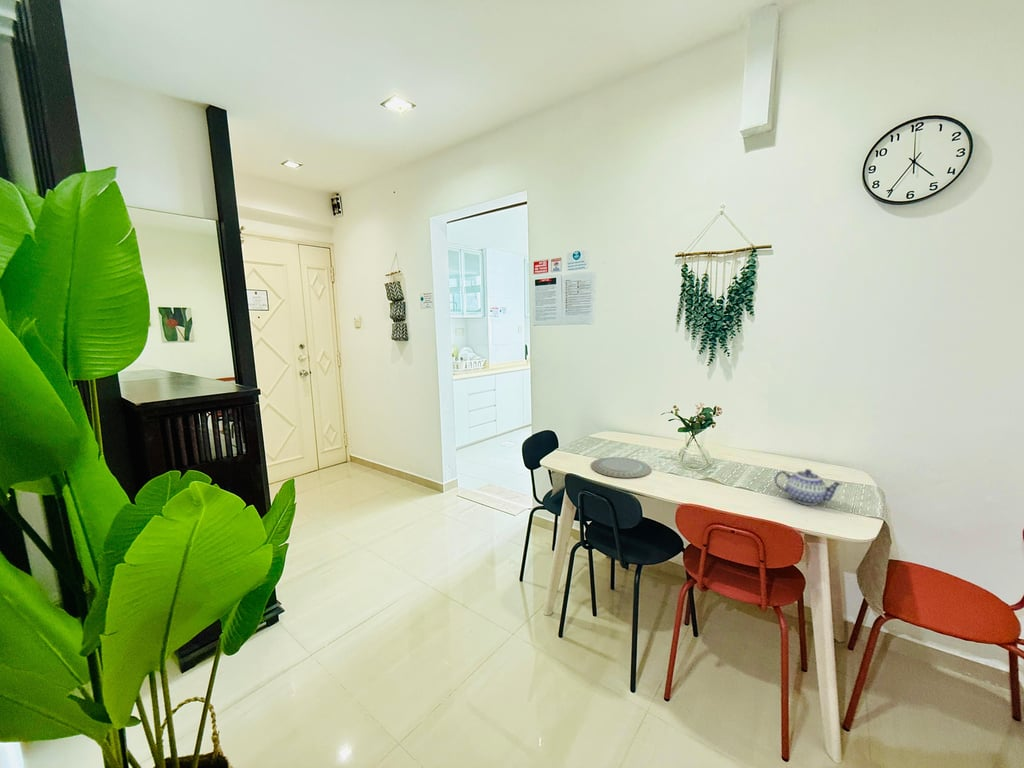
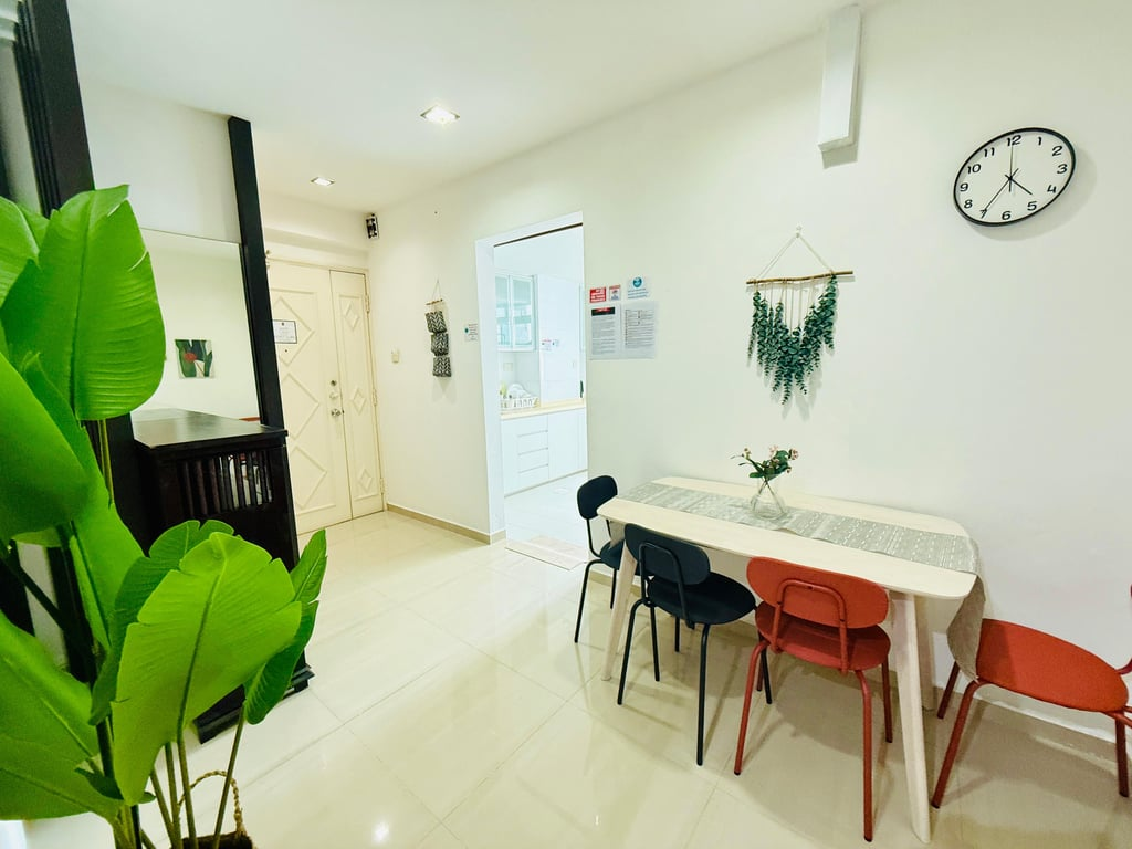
- chinaware [590,456,652,479]
- teapot [773,468,844,506]
